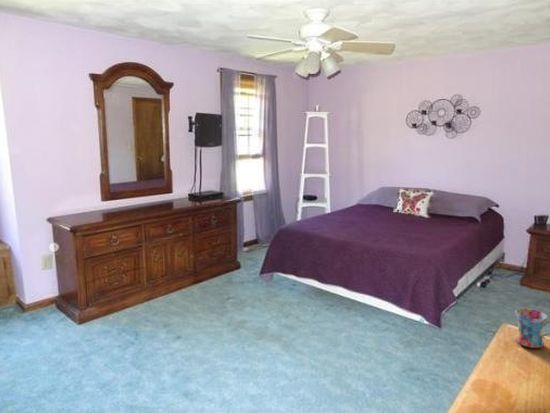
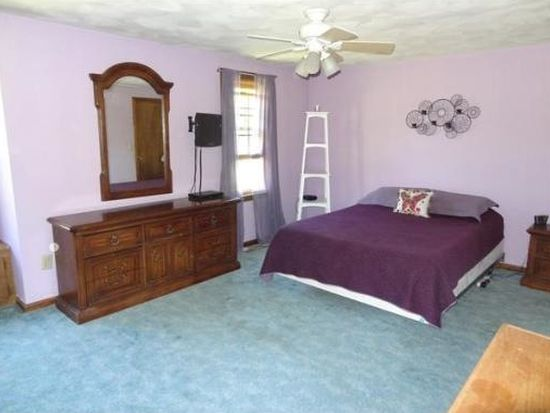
- mug [514,308,550,349]
